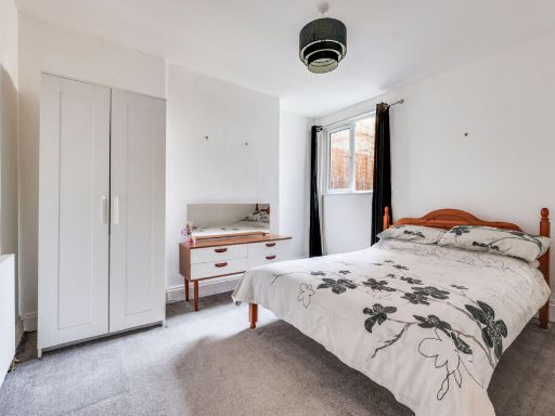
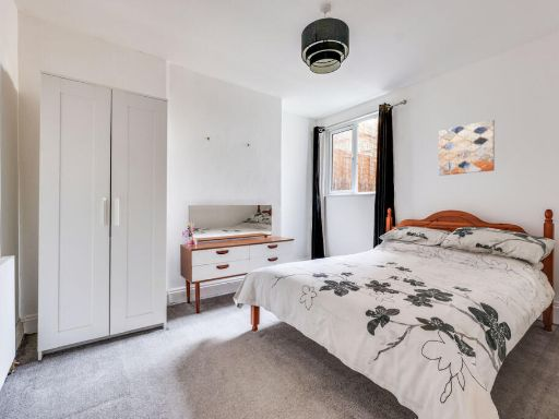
+ wall art [438,119,496,177]
